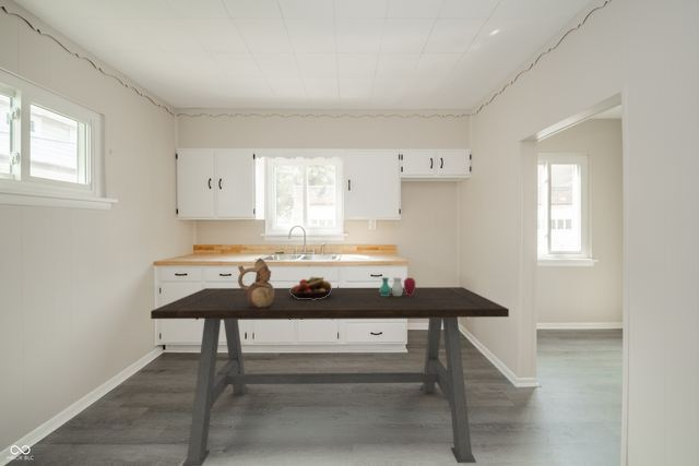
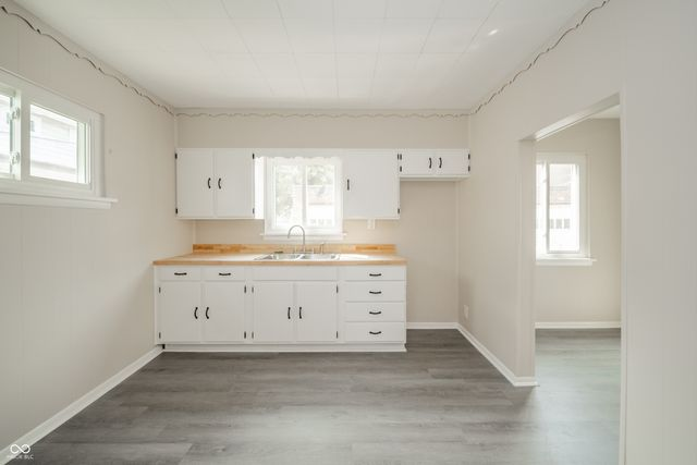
- dining table [150,286,510,466]
- fruit bowl [289,276,333,300]
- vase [379,276,416,296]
- pitcher [237,258,274,308]
